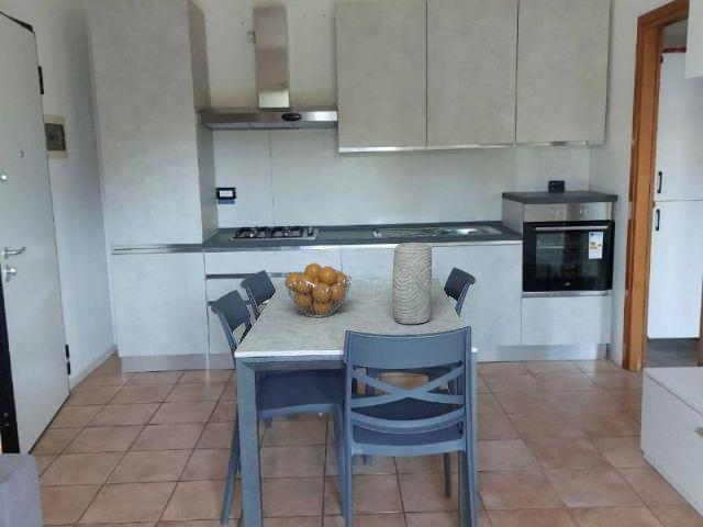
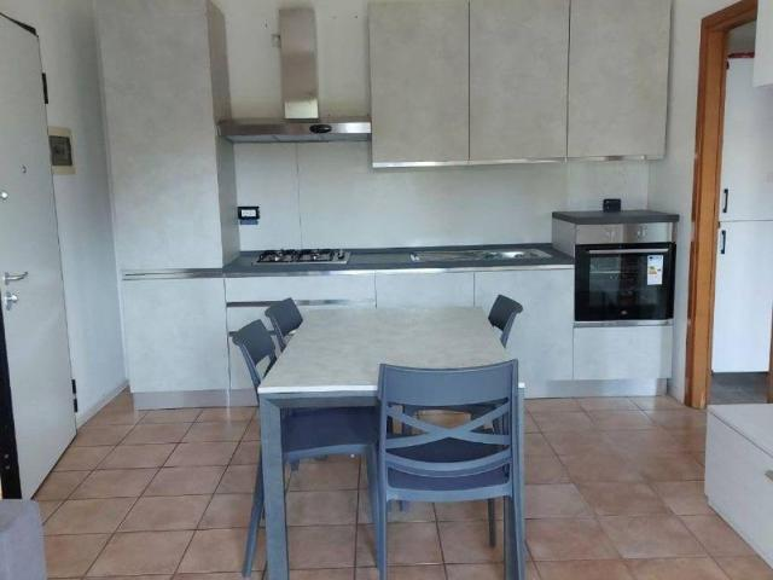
- vase [391,242,433,325]
- fruit basket [283,262,353,318]
